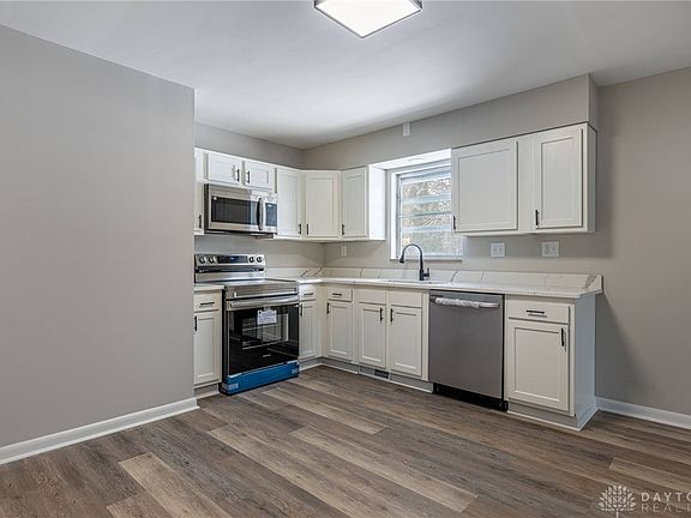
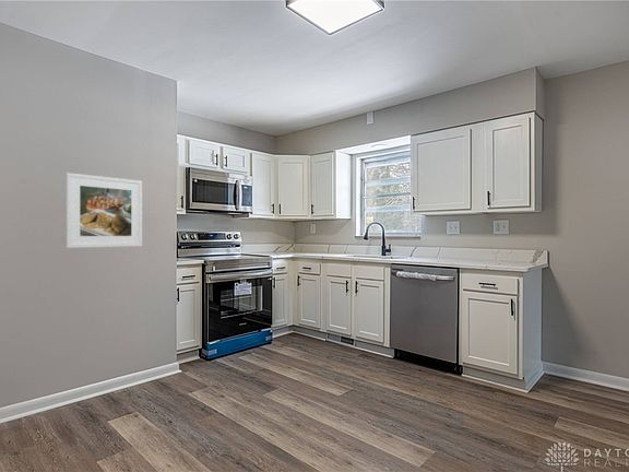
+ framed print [64,172,143,249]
